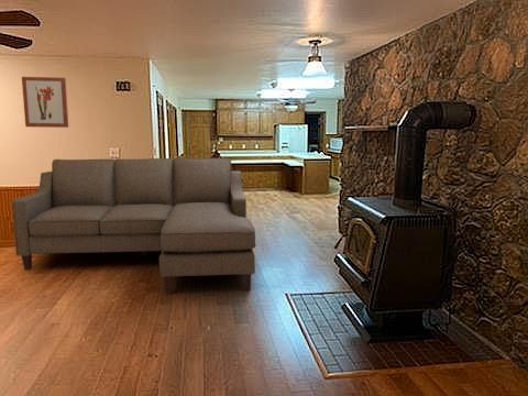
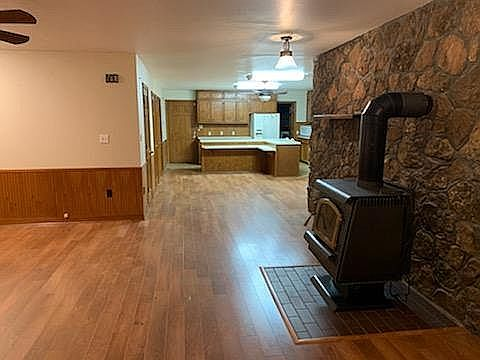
- sofa [11,157,256,295]
- wall art [21,76,69,129]
